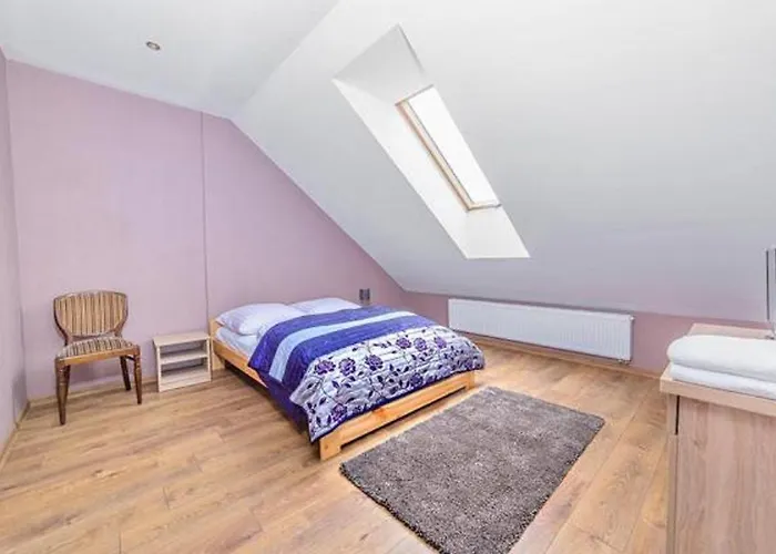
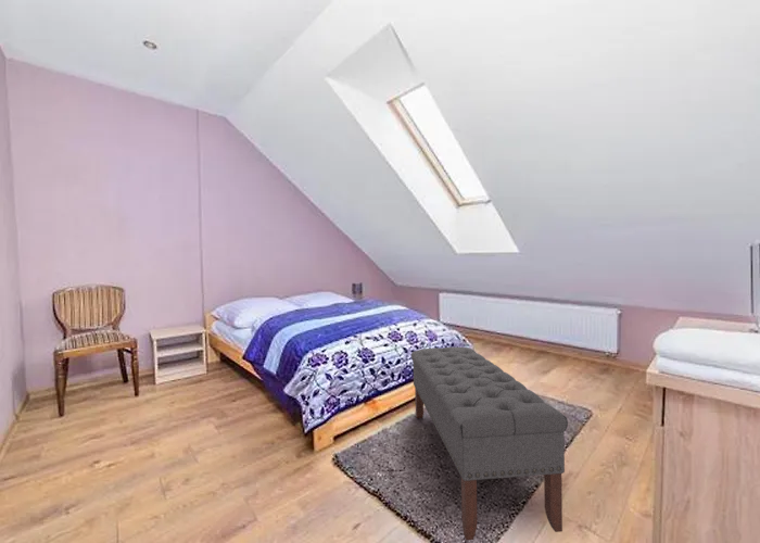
+ bench [410,346,569,541]
